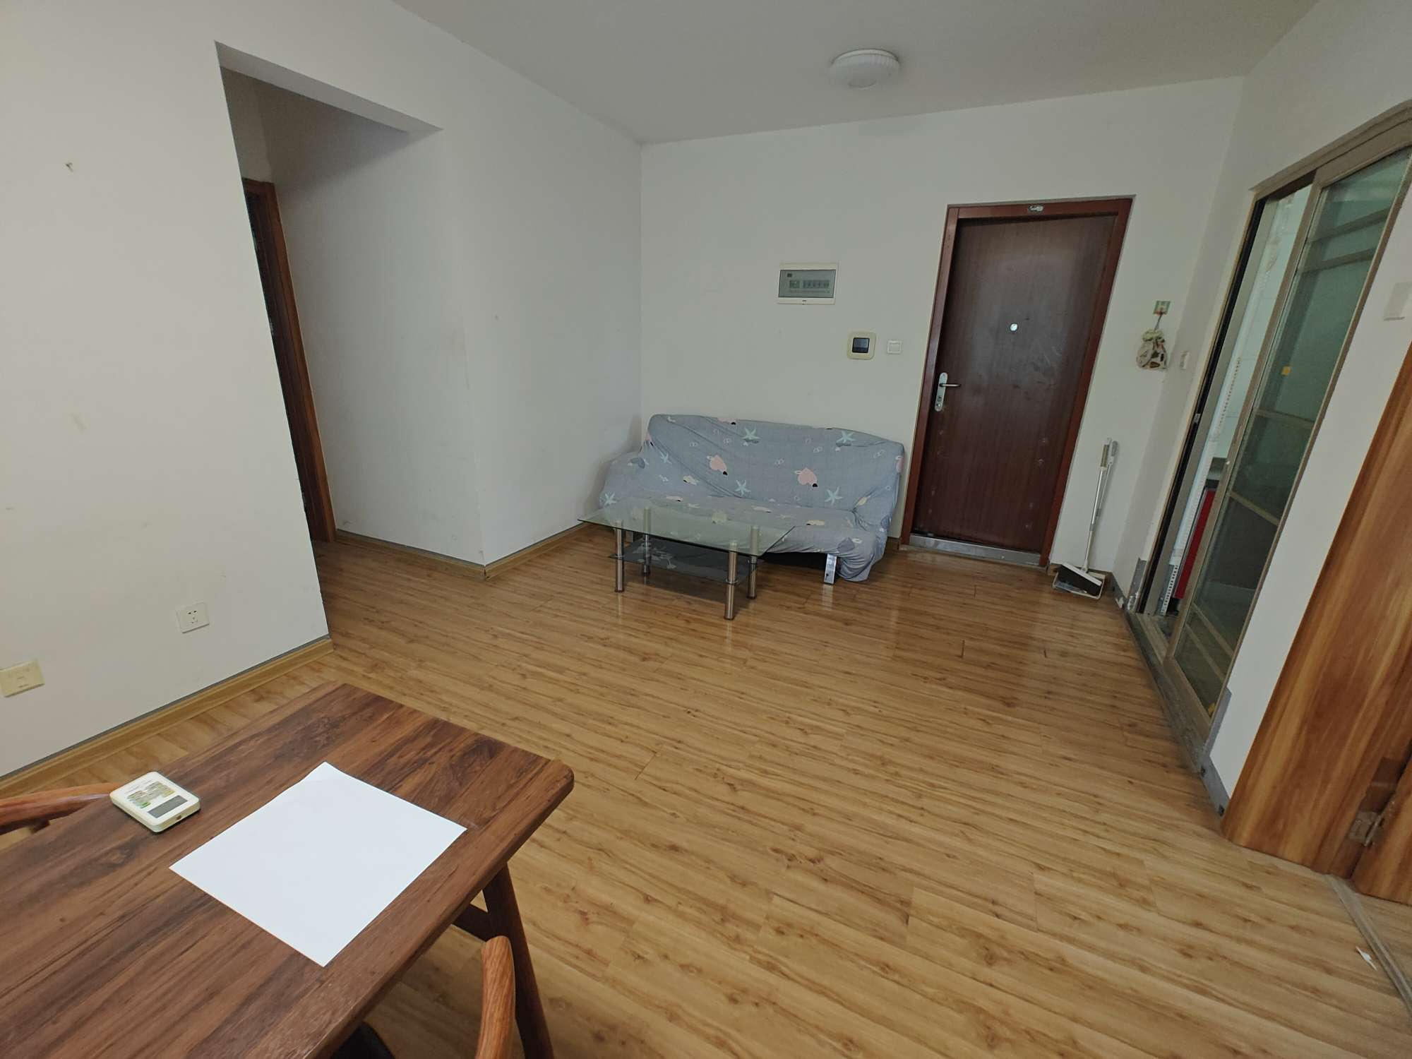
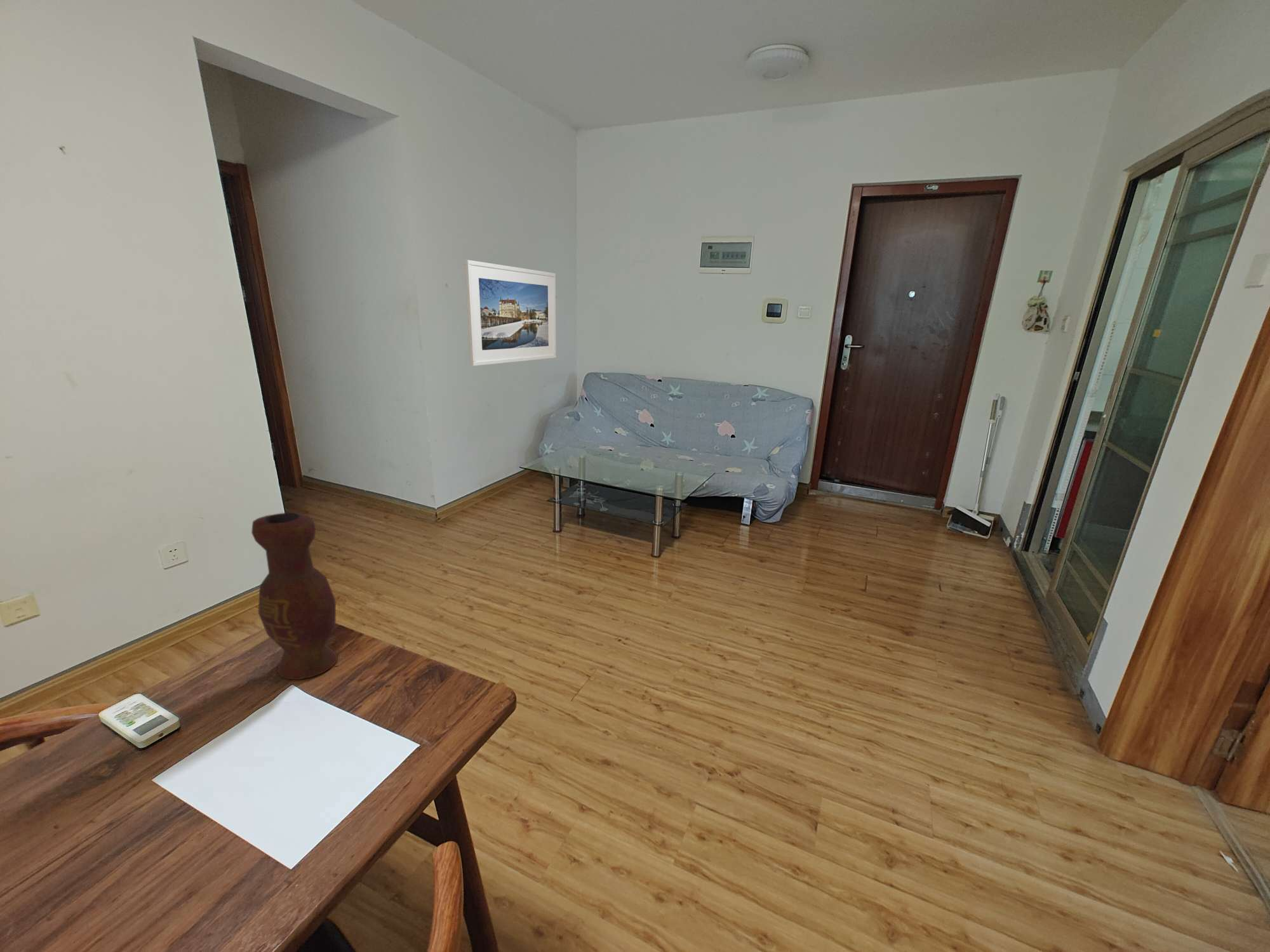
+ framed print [464,259,557,367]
+ vase [251,512,338,680]
